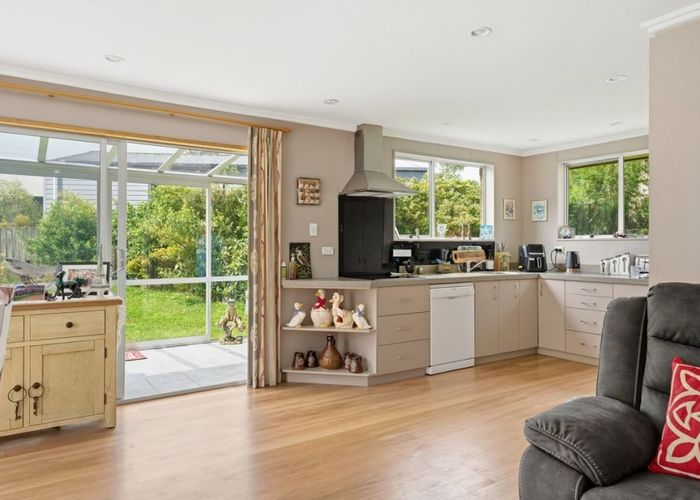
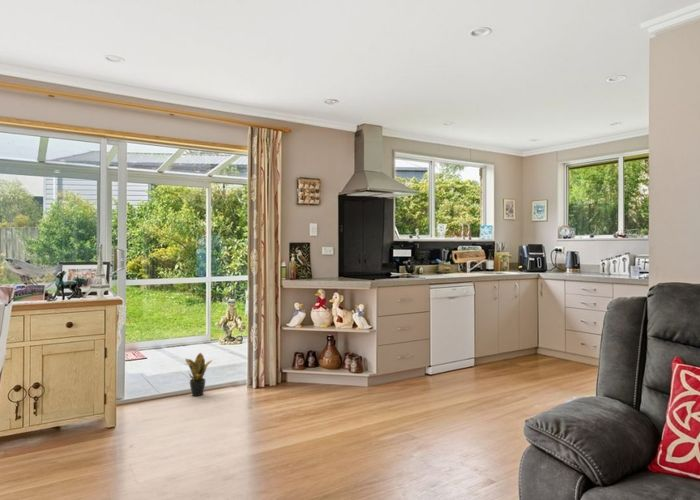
+ potted plant [184,352,213,397]
